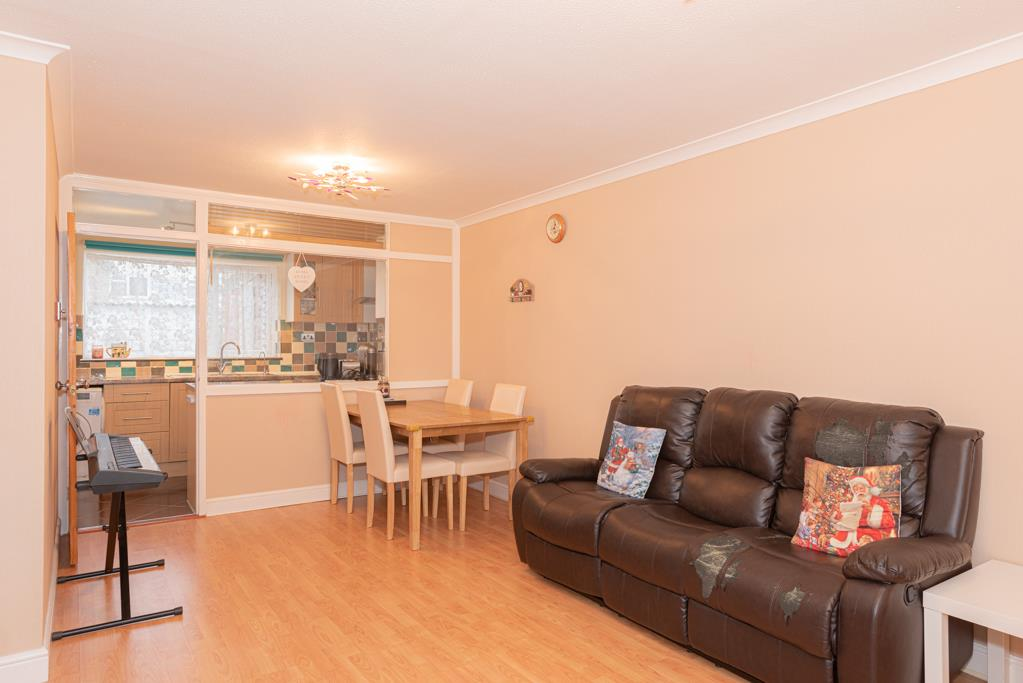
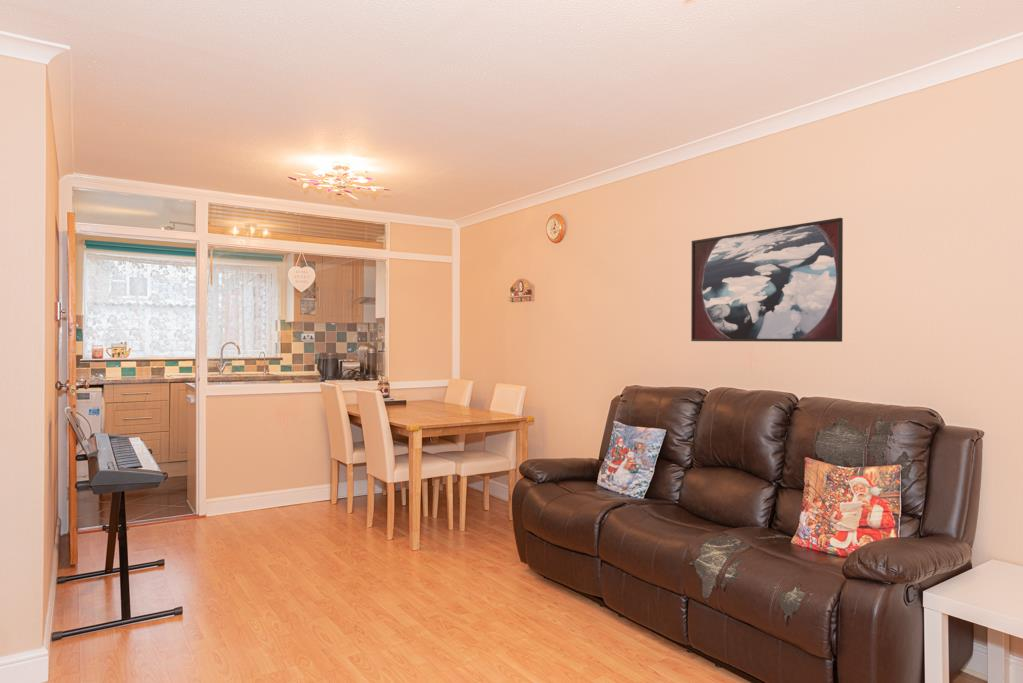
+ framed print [690,217,844,343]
